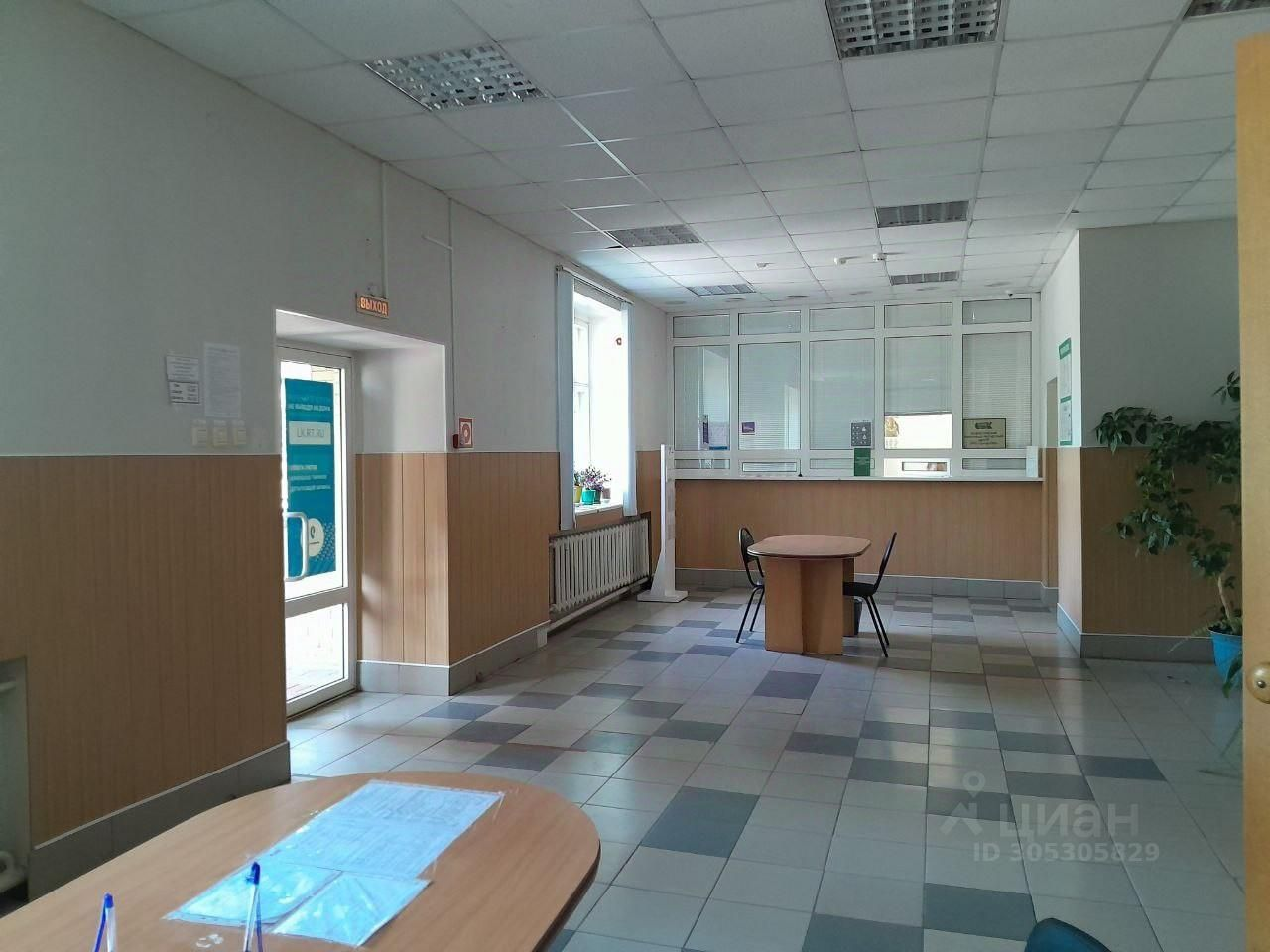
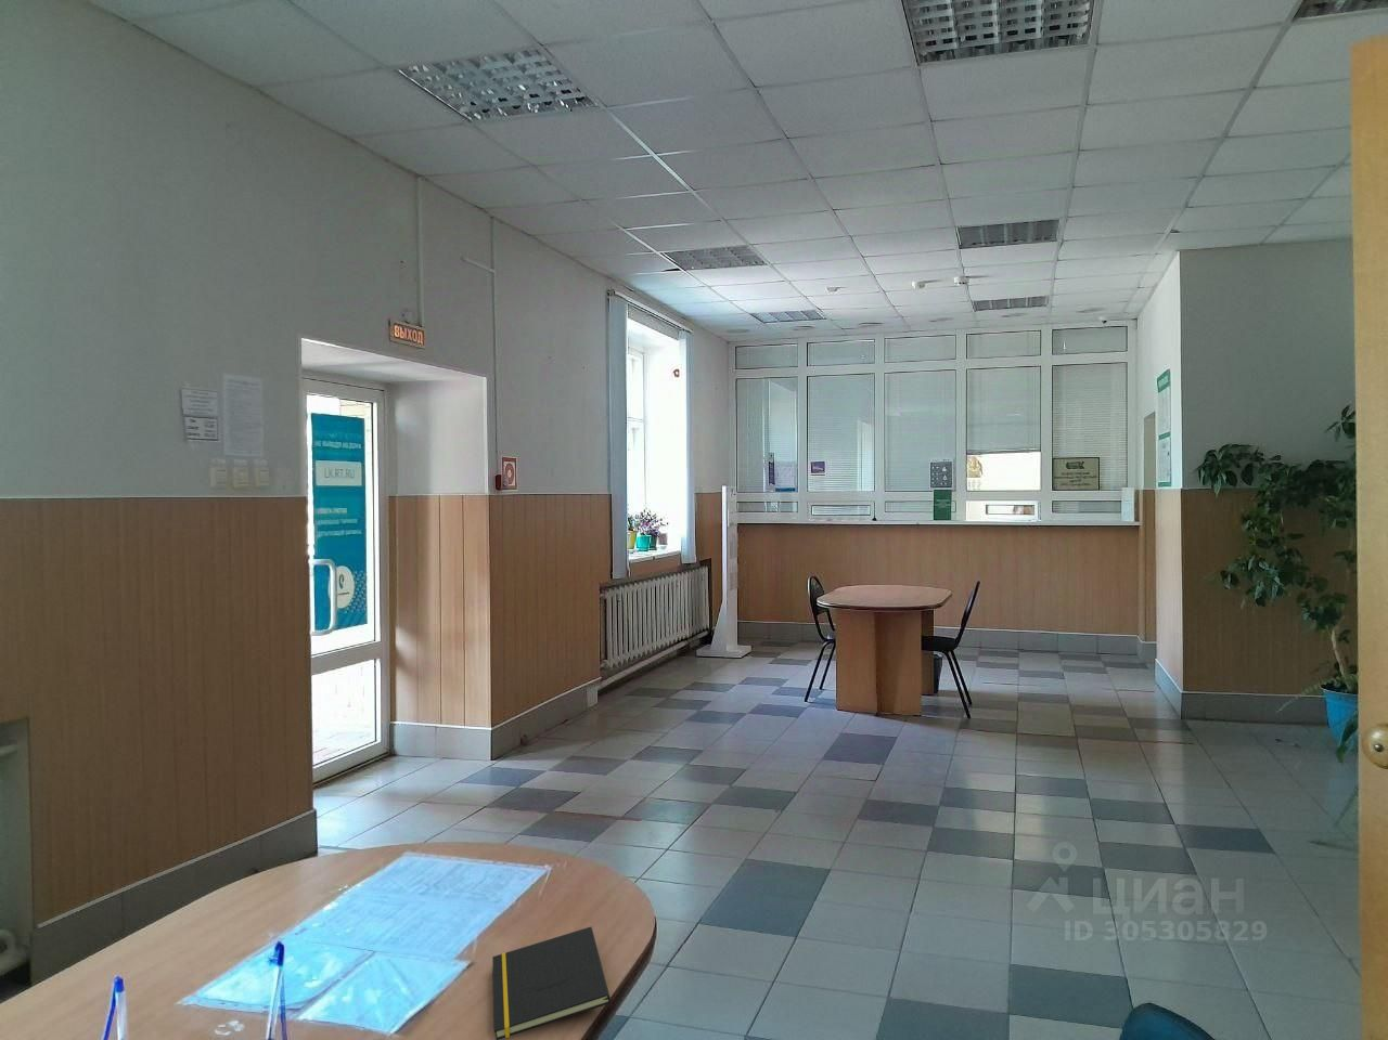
+ notepad [491,926,612,1040]
